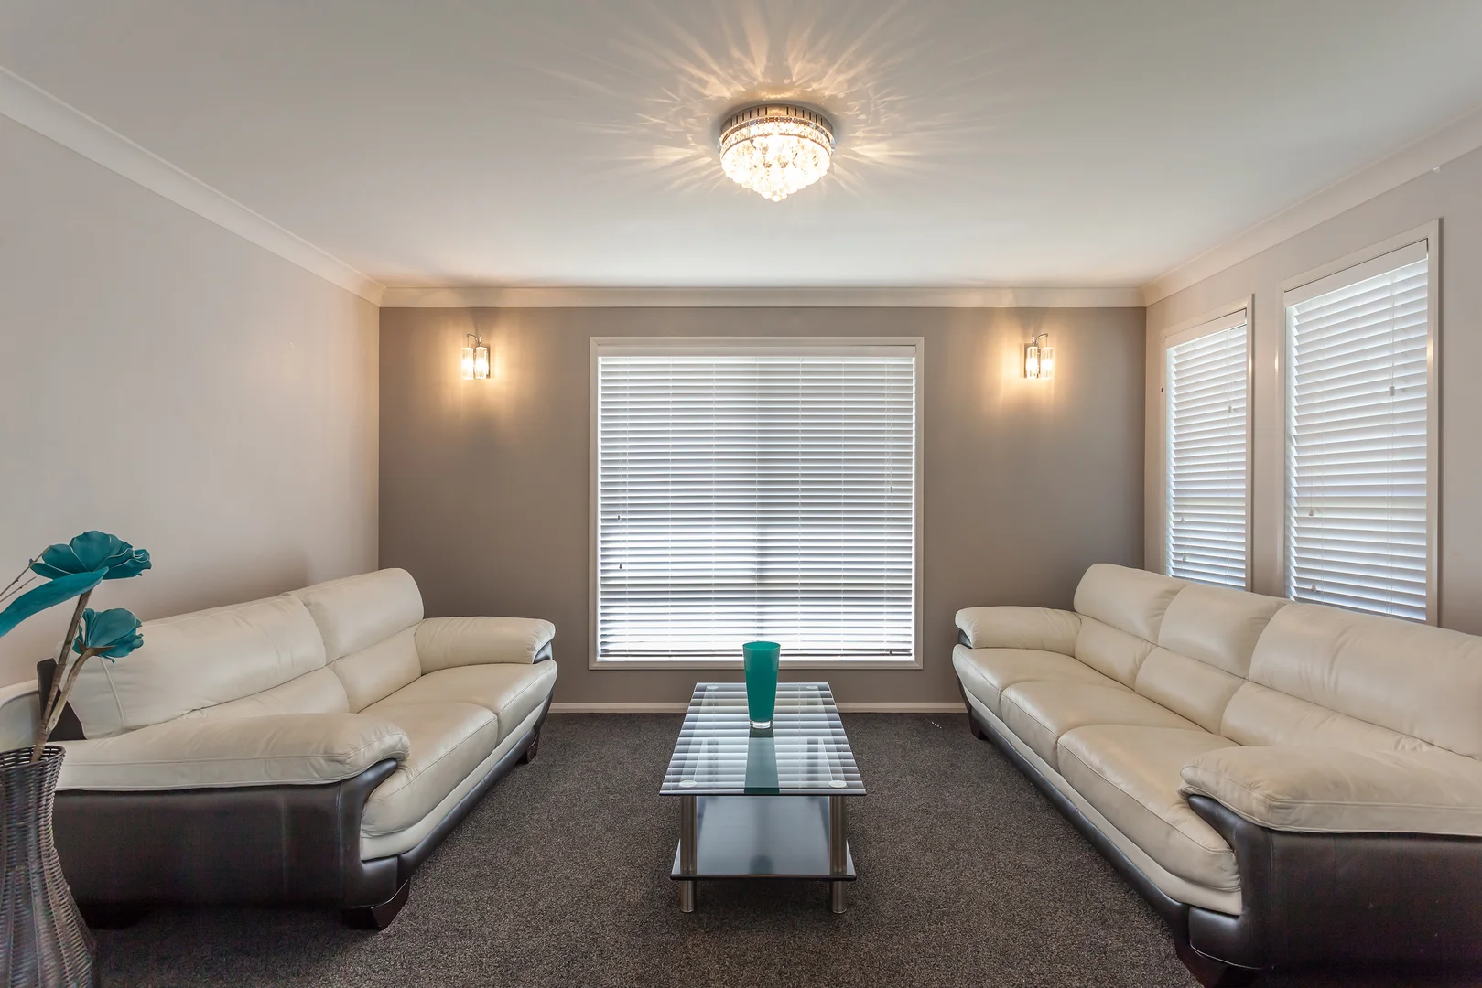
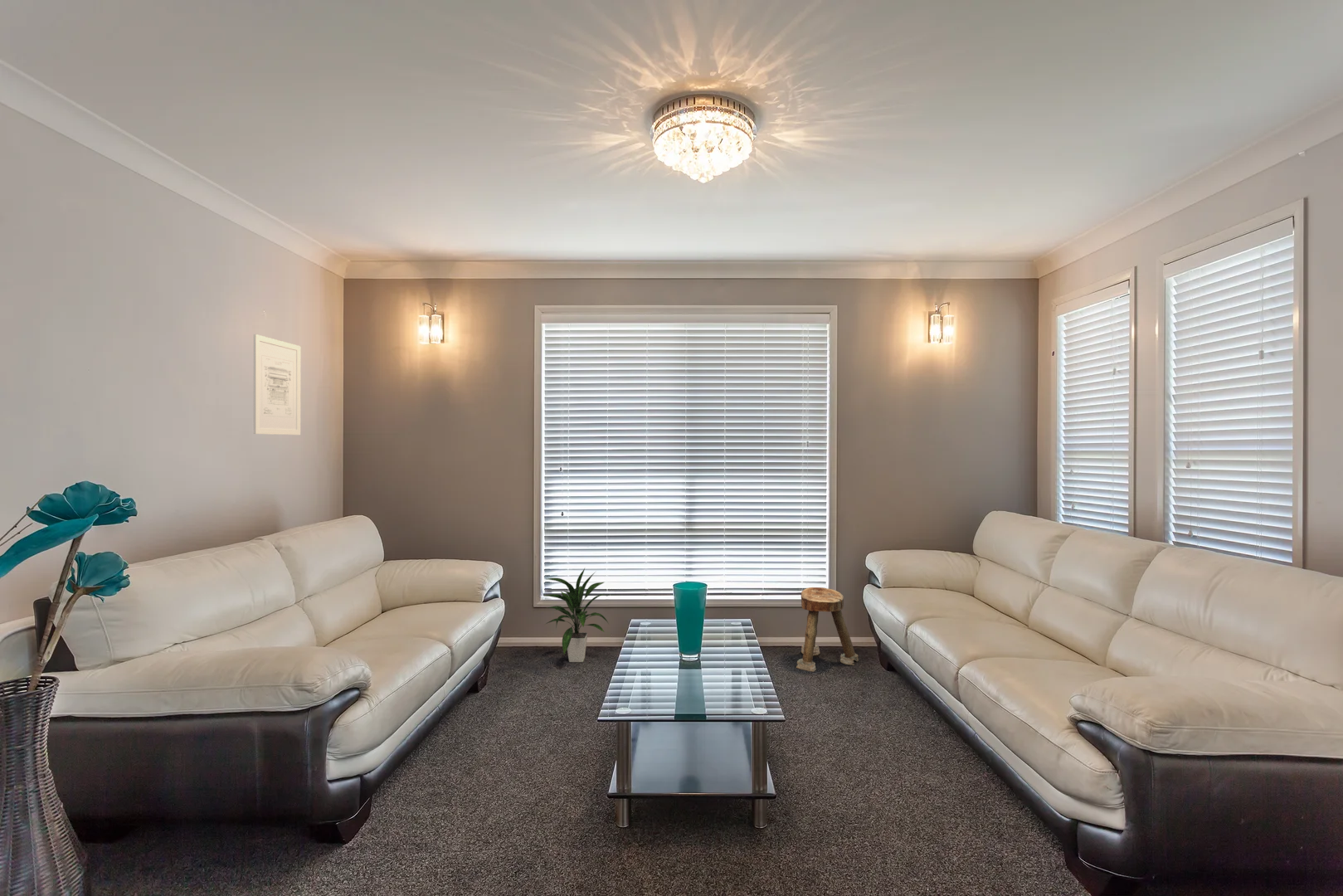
+ stool [796,587,859,673]
+ wall art [253,334,301,436]
+ indoor plant [545,567,610,663]
